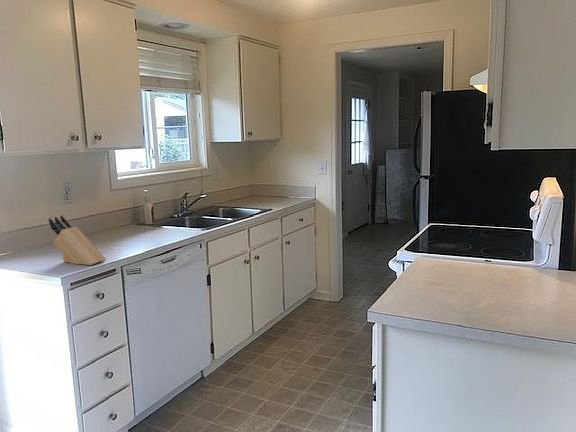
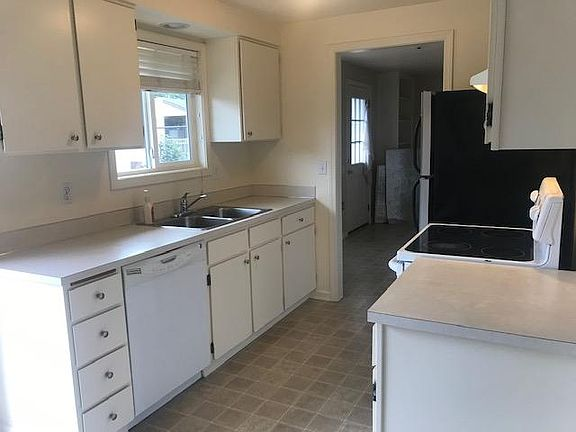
- knife block [48,215,106,266]
